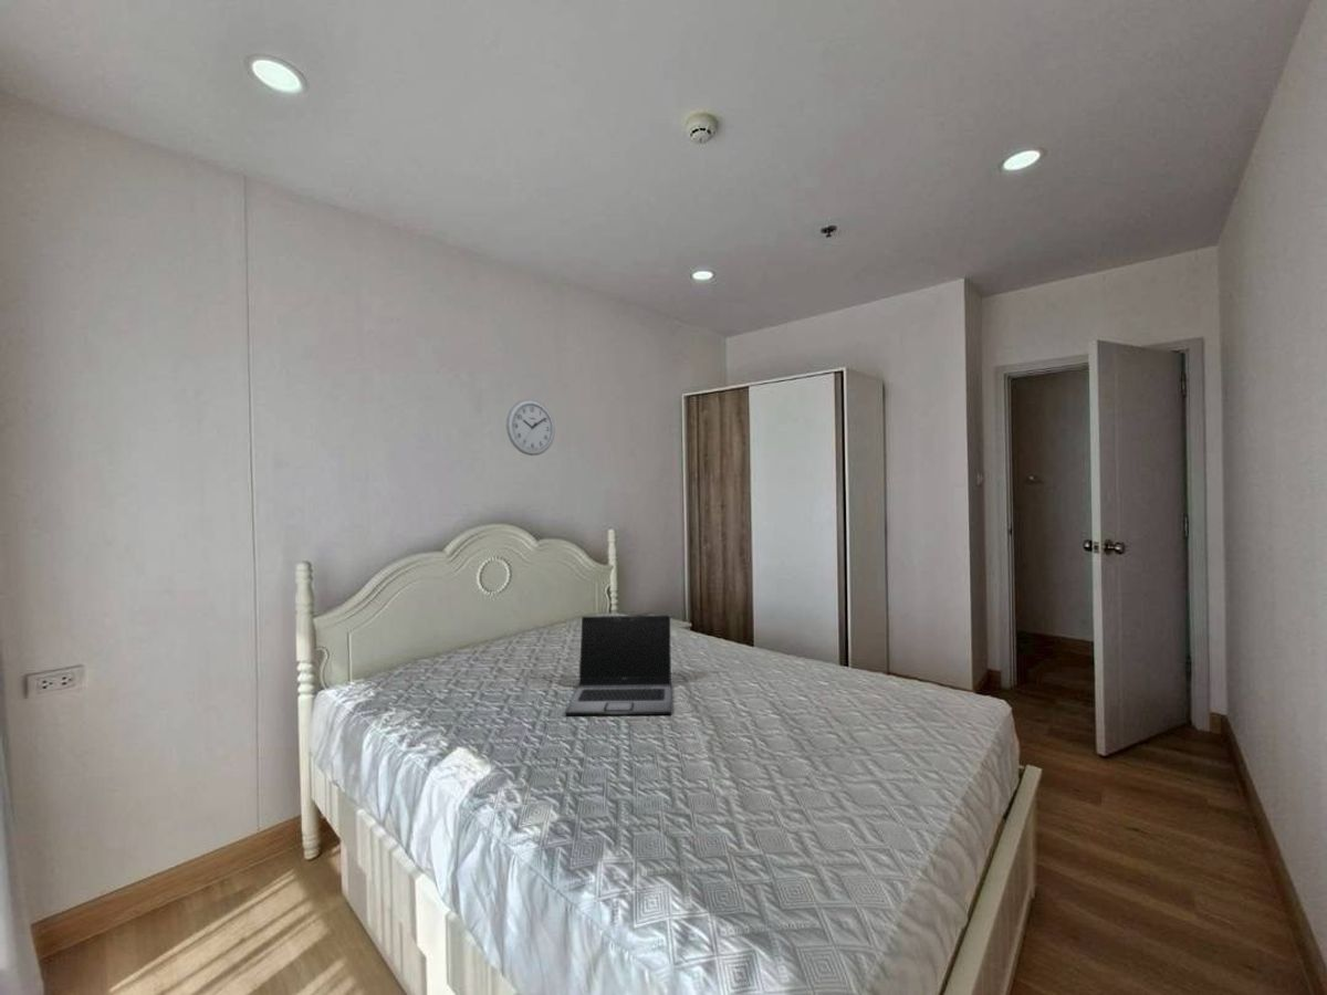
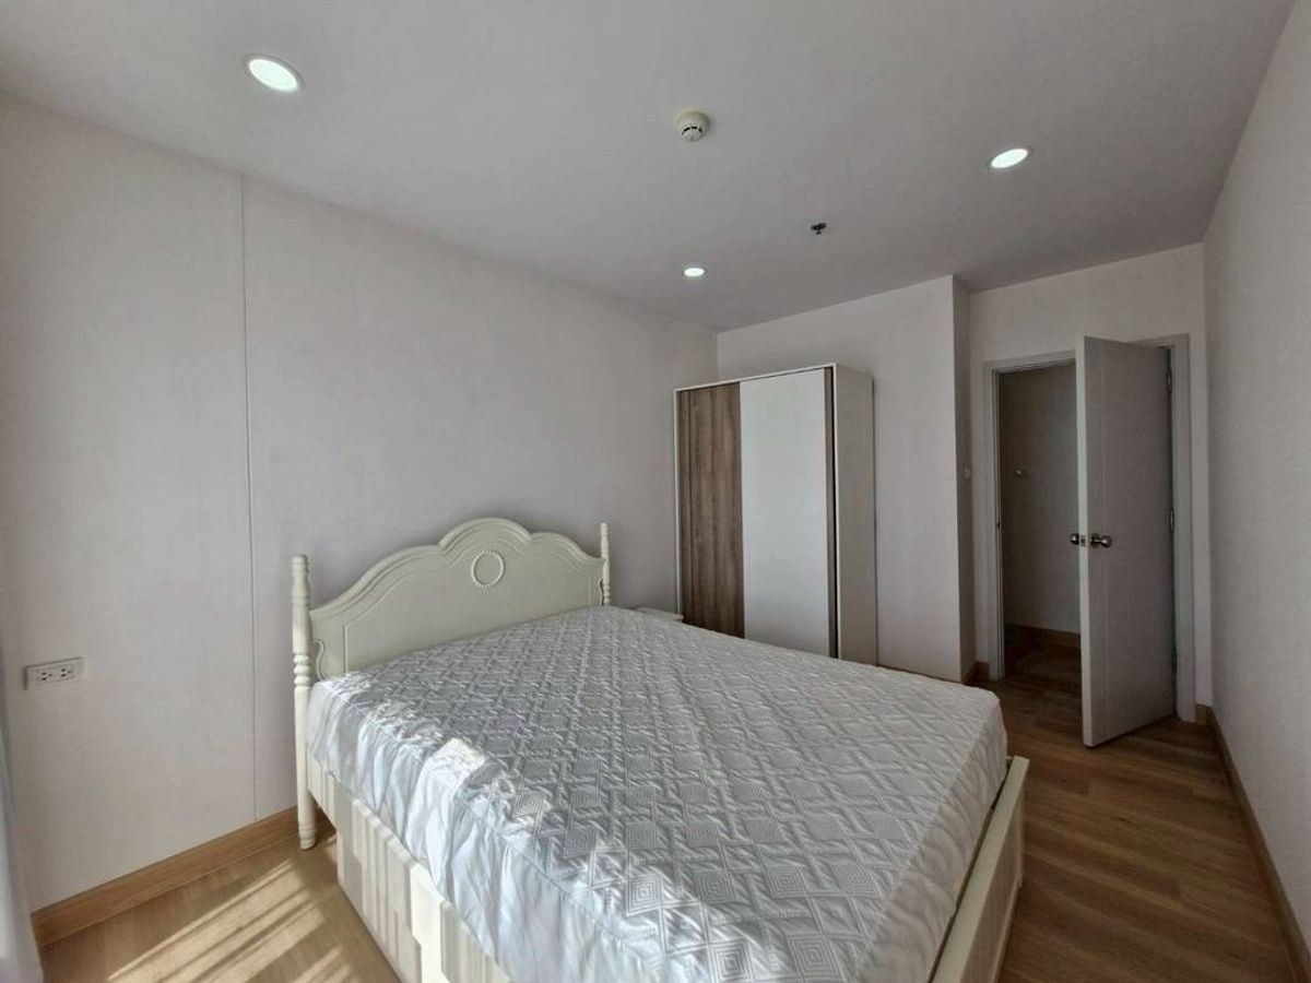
- wall clock [505,398,556,457]
- laptop [564,615,672,716]
